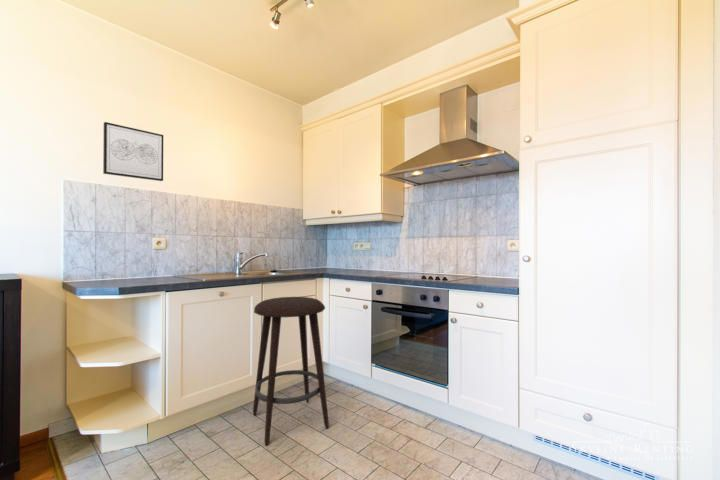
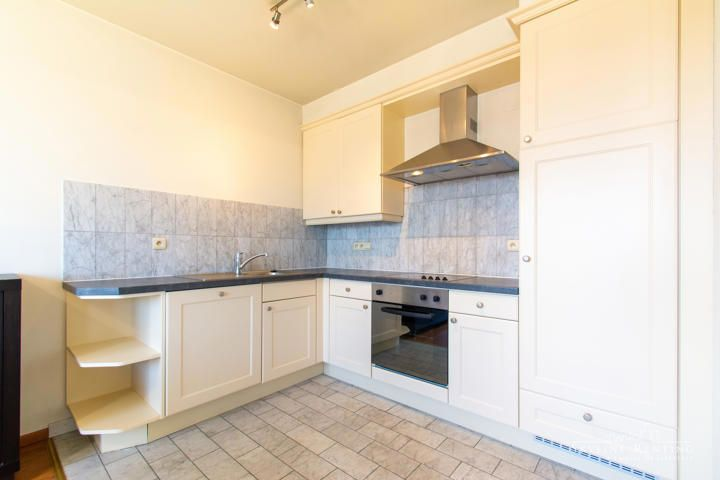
- stool [252,296,330,447]
- wall art [102,121,164,182]
